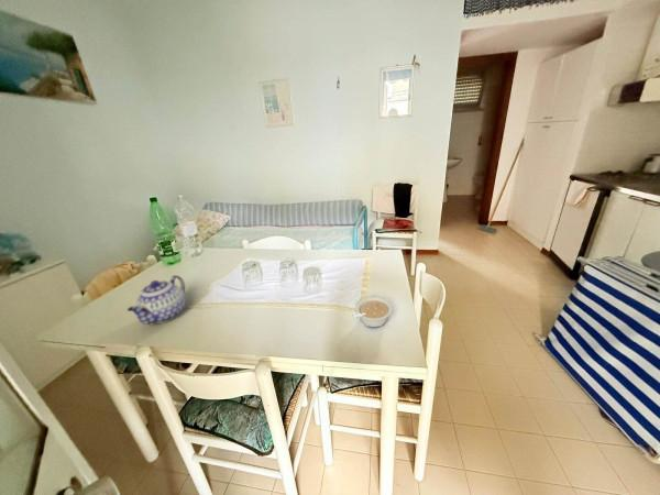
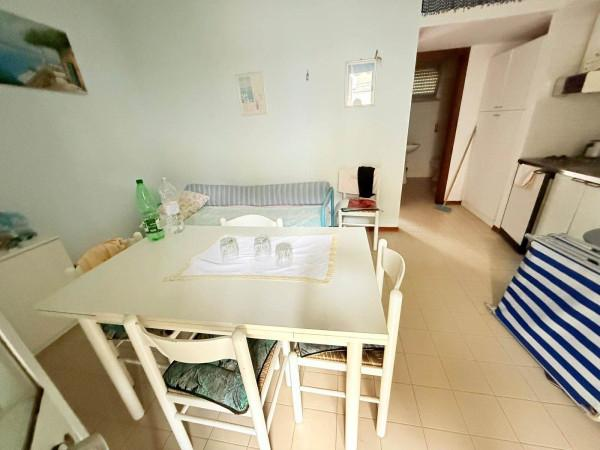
- legume [351,295,394,329]
- teapot [127,274,186,326]
